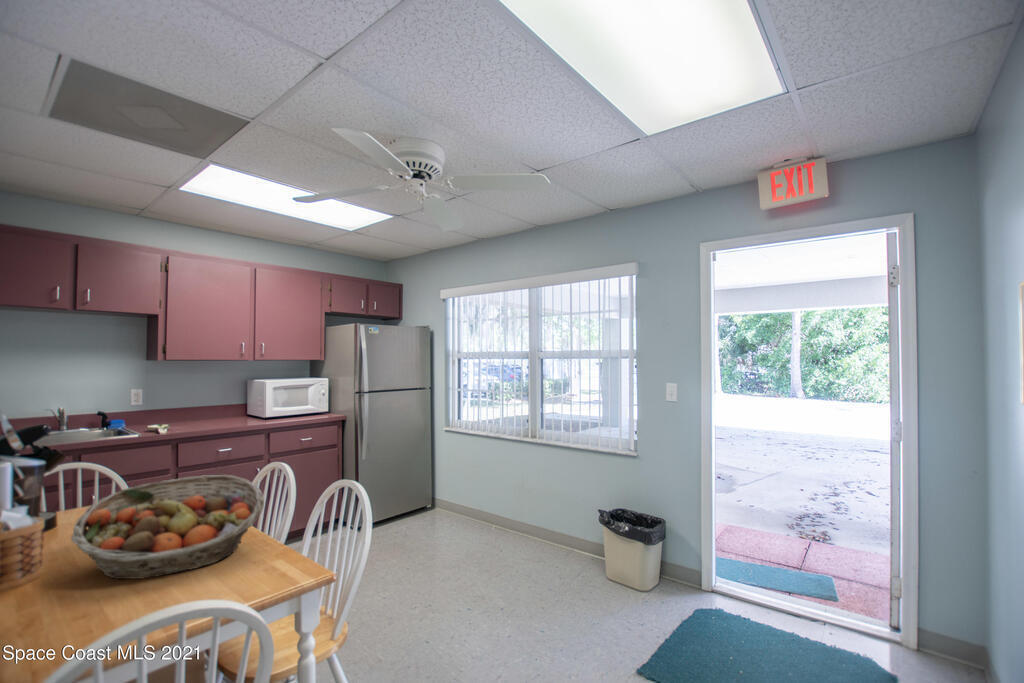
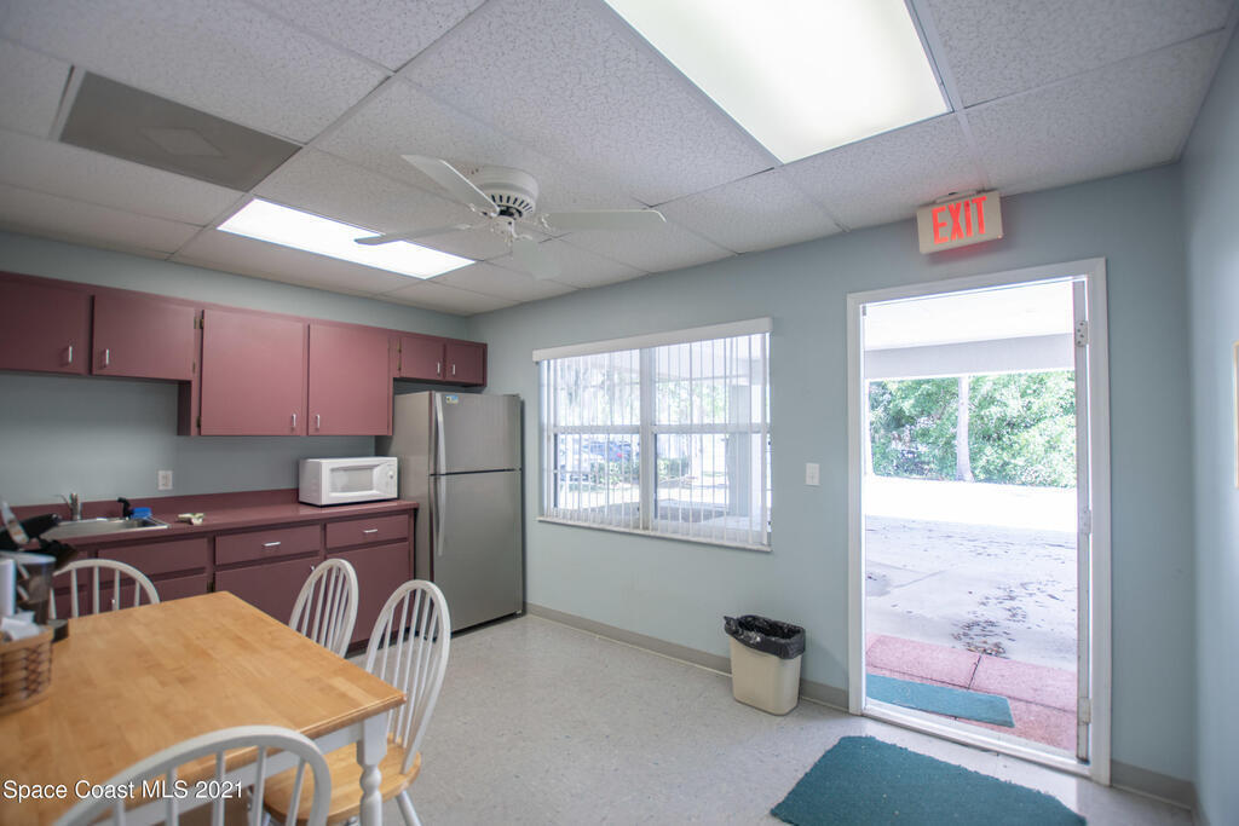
- fruit basket [70,474,265,580]
